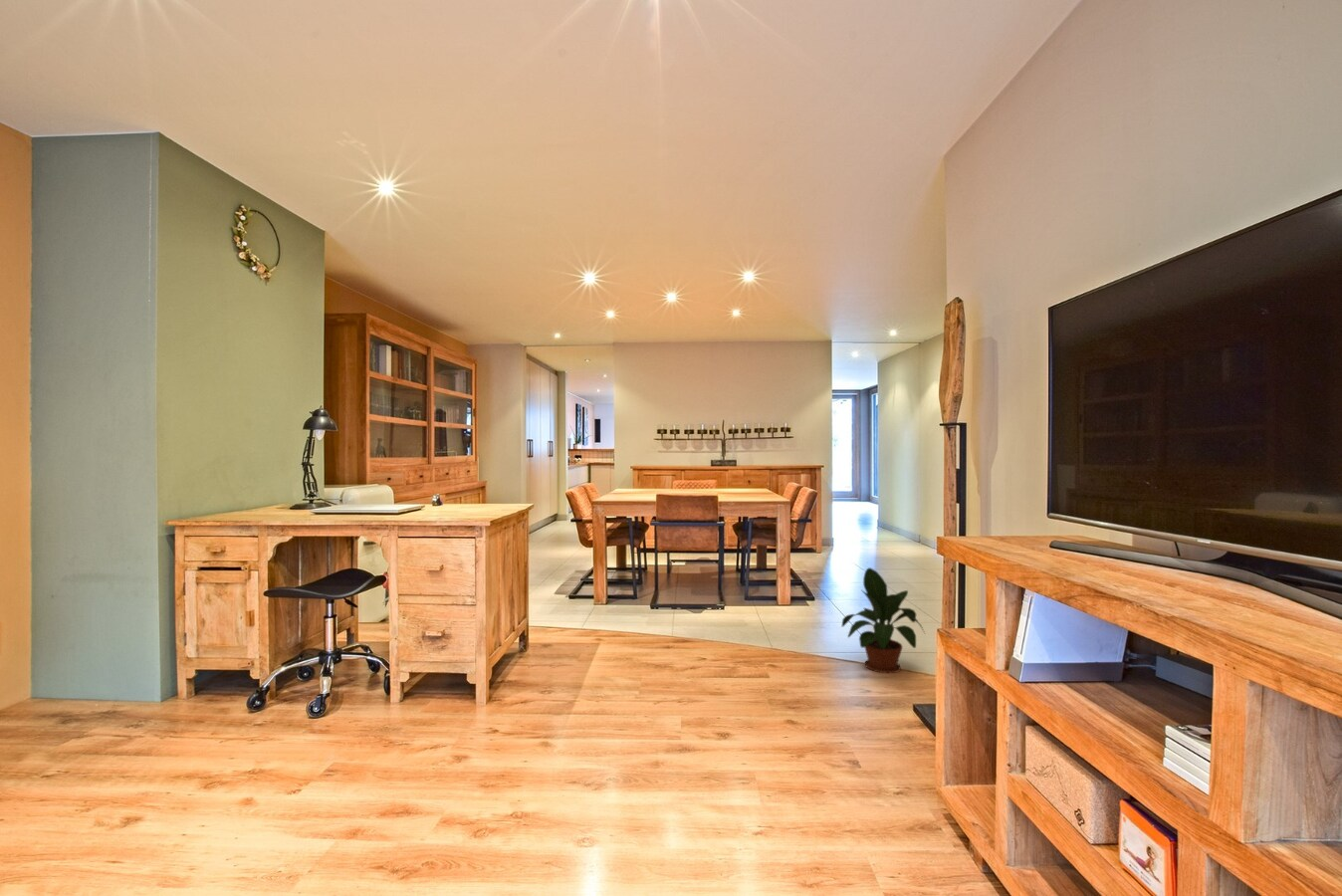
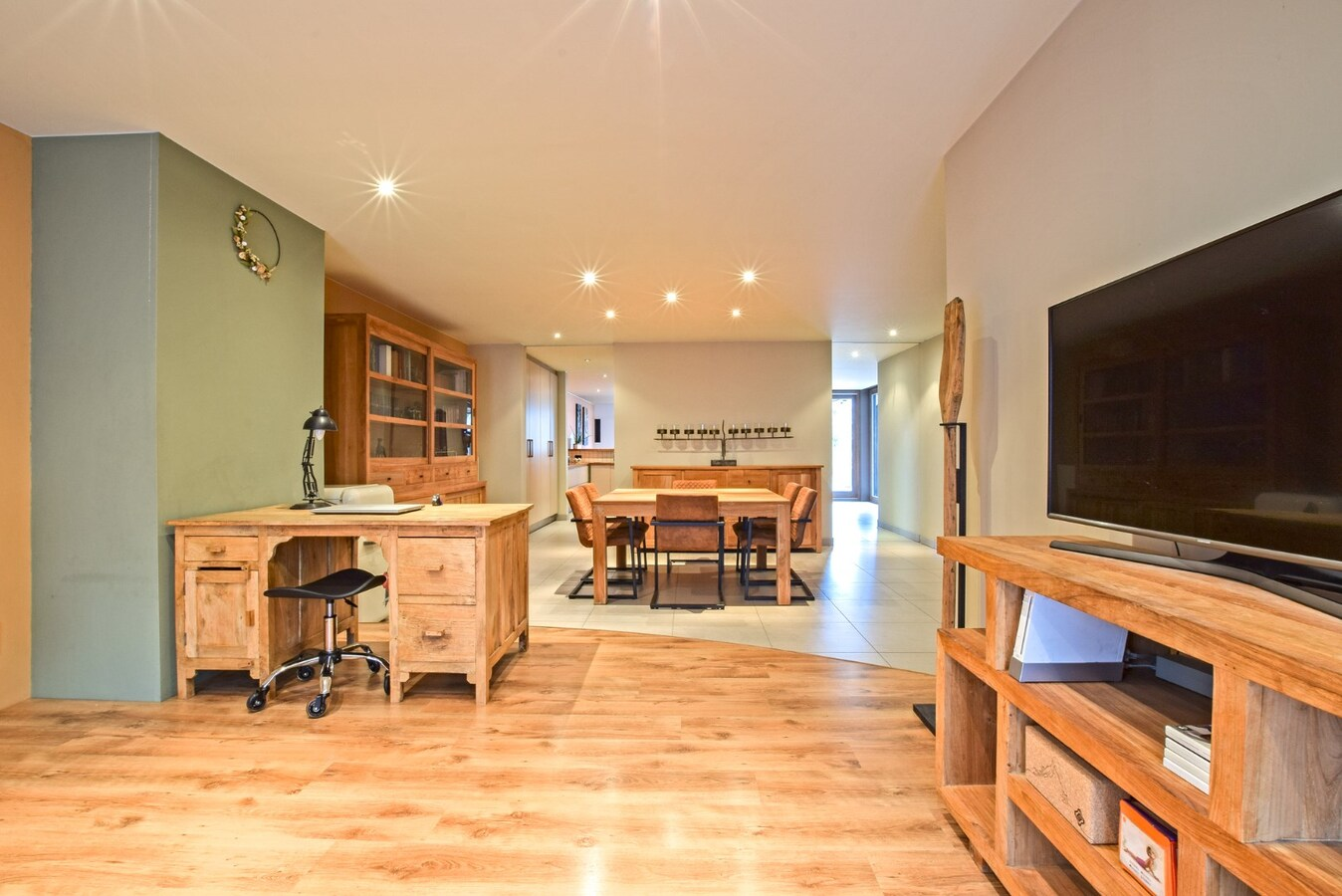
- potted plant [841,566,926,674]
